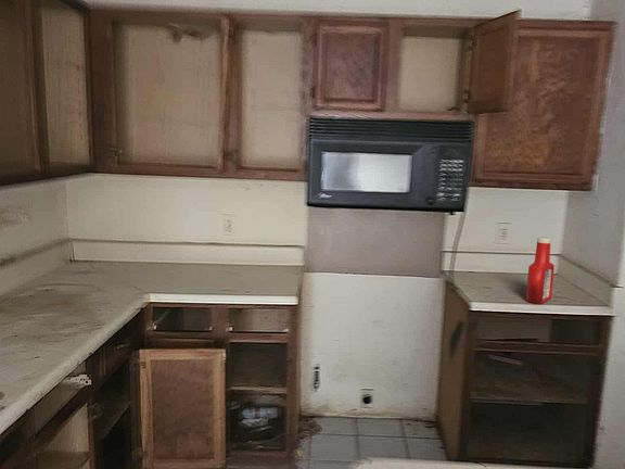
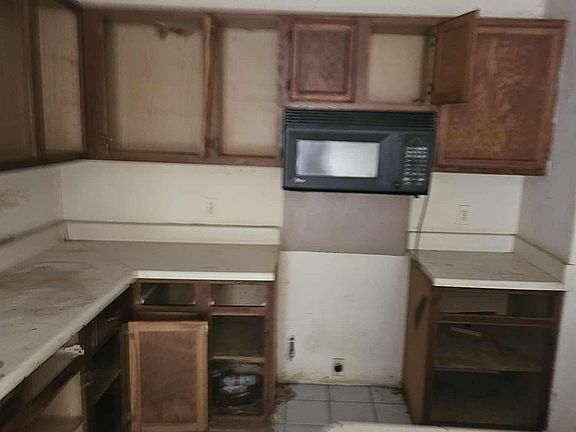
- soap bottle [525,237,556,304]
